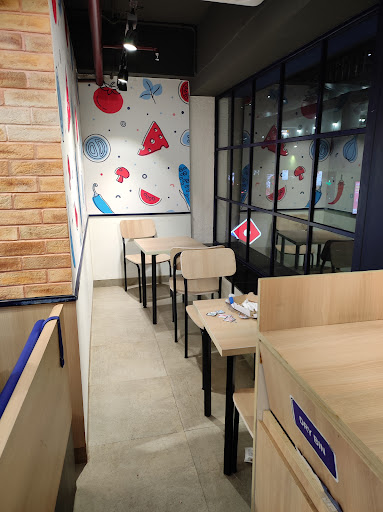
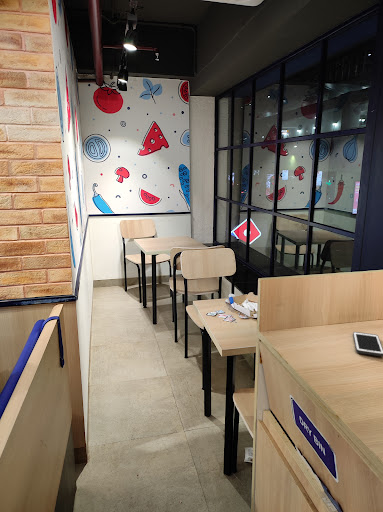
+ cell phone [352,331,383,357]
